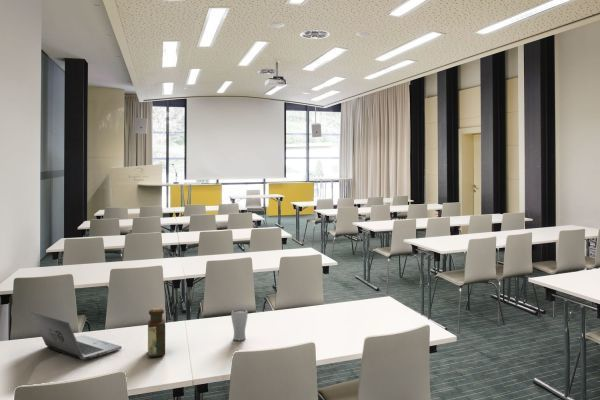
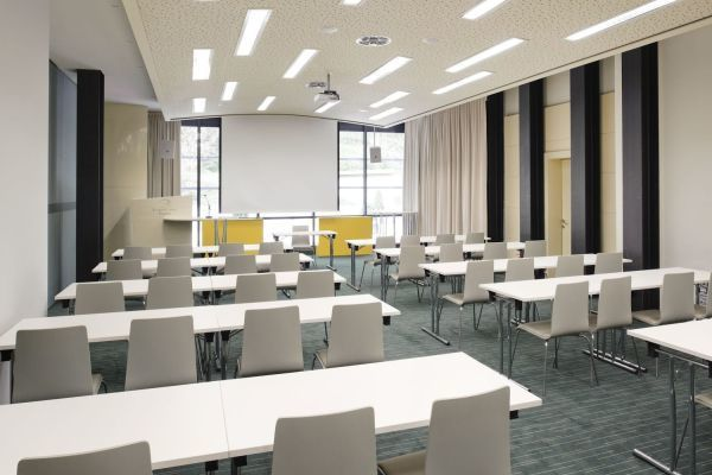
- bottle [147,307,166,358]
- laptop [30,312,123,361]
- drinking glass [230,308,249,342]
